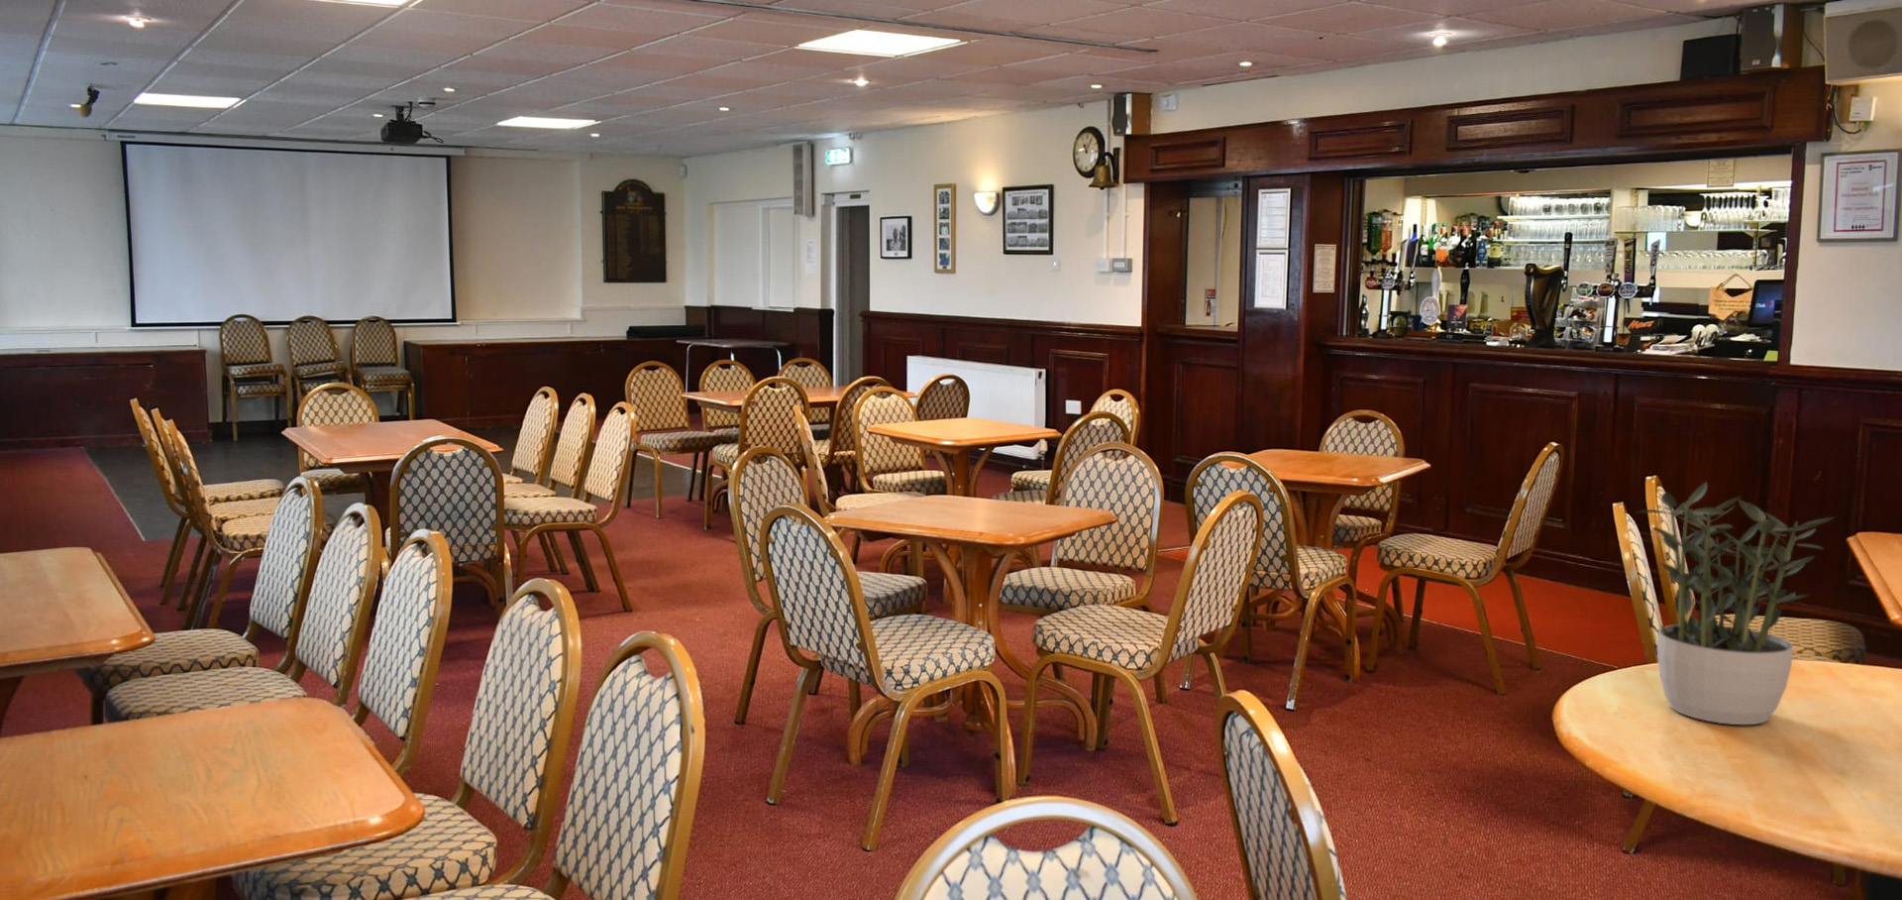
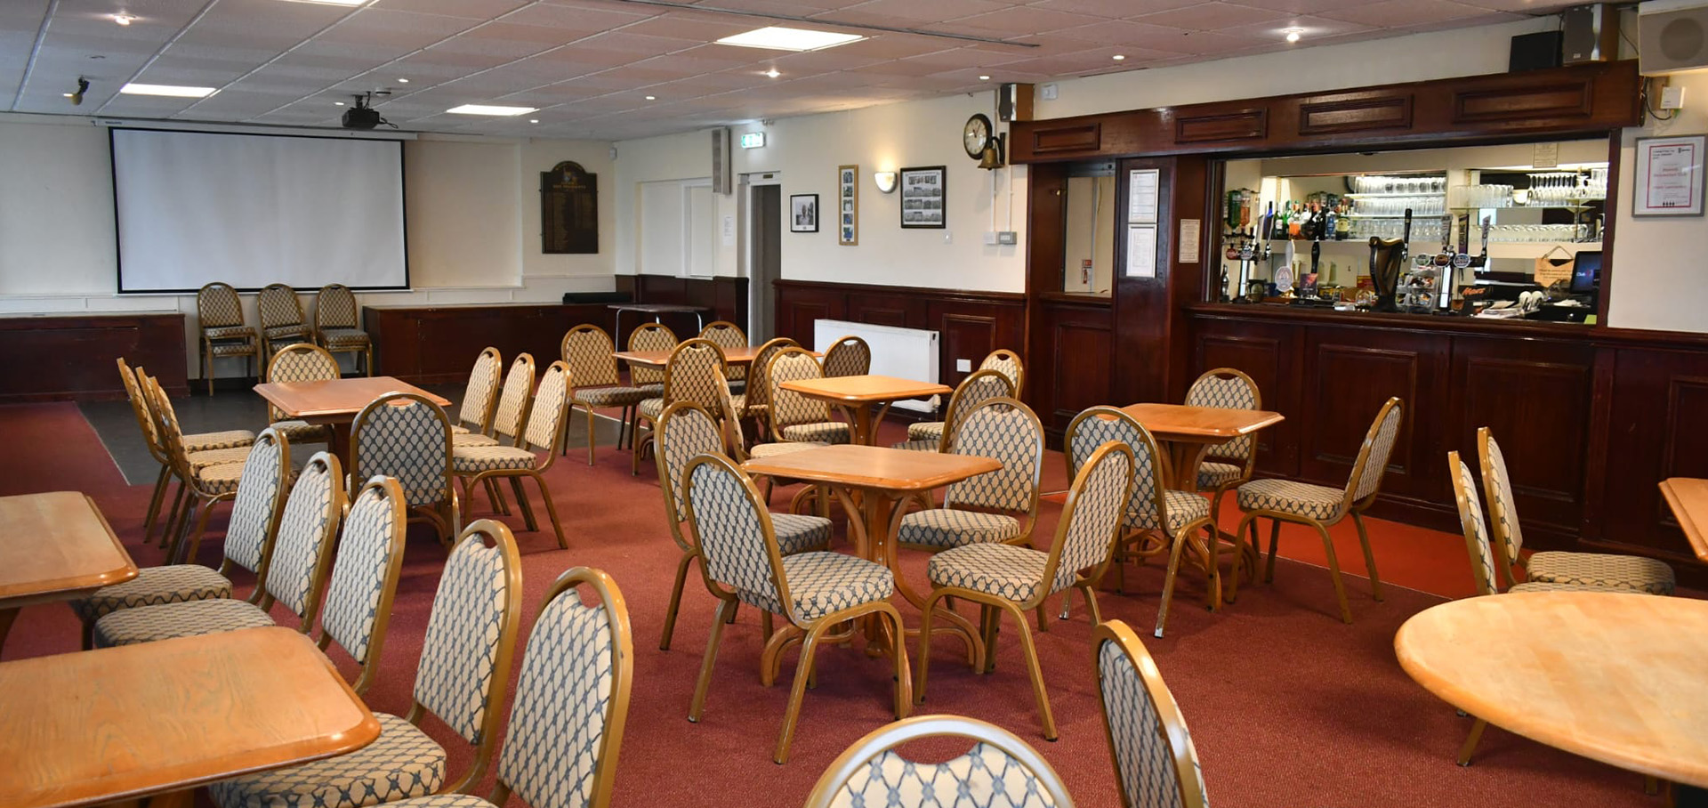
- potted plant [1635,480,1834,725]
